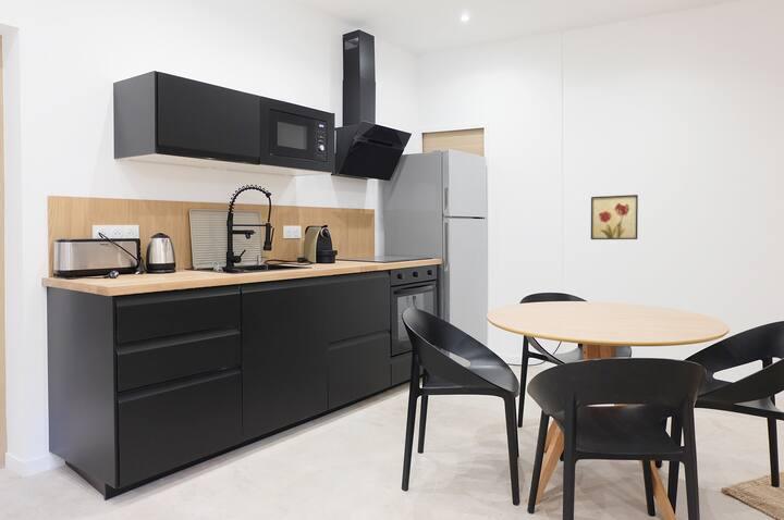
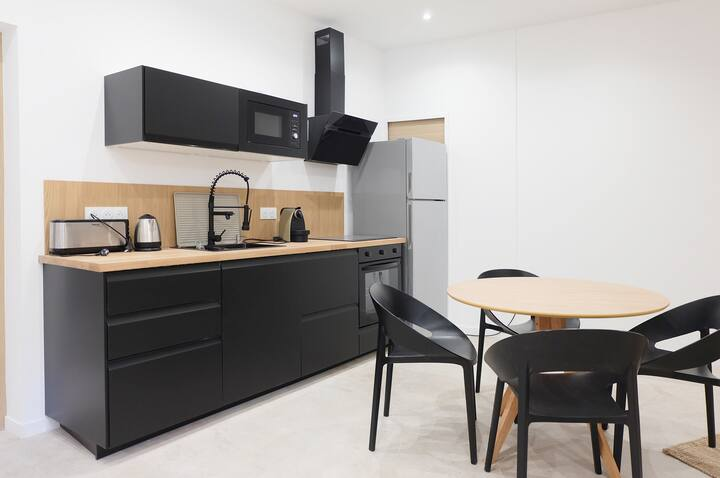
- wall art [590,194,639,240]
